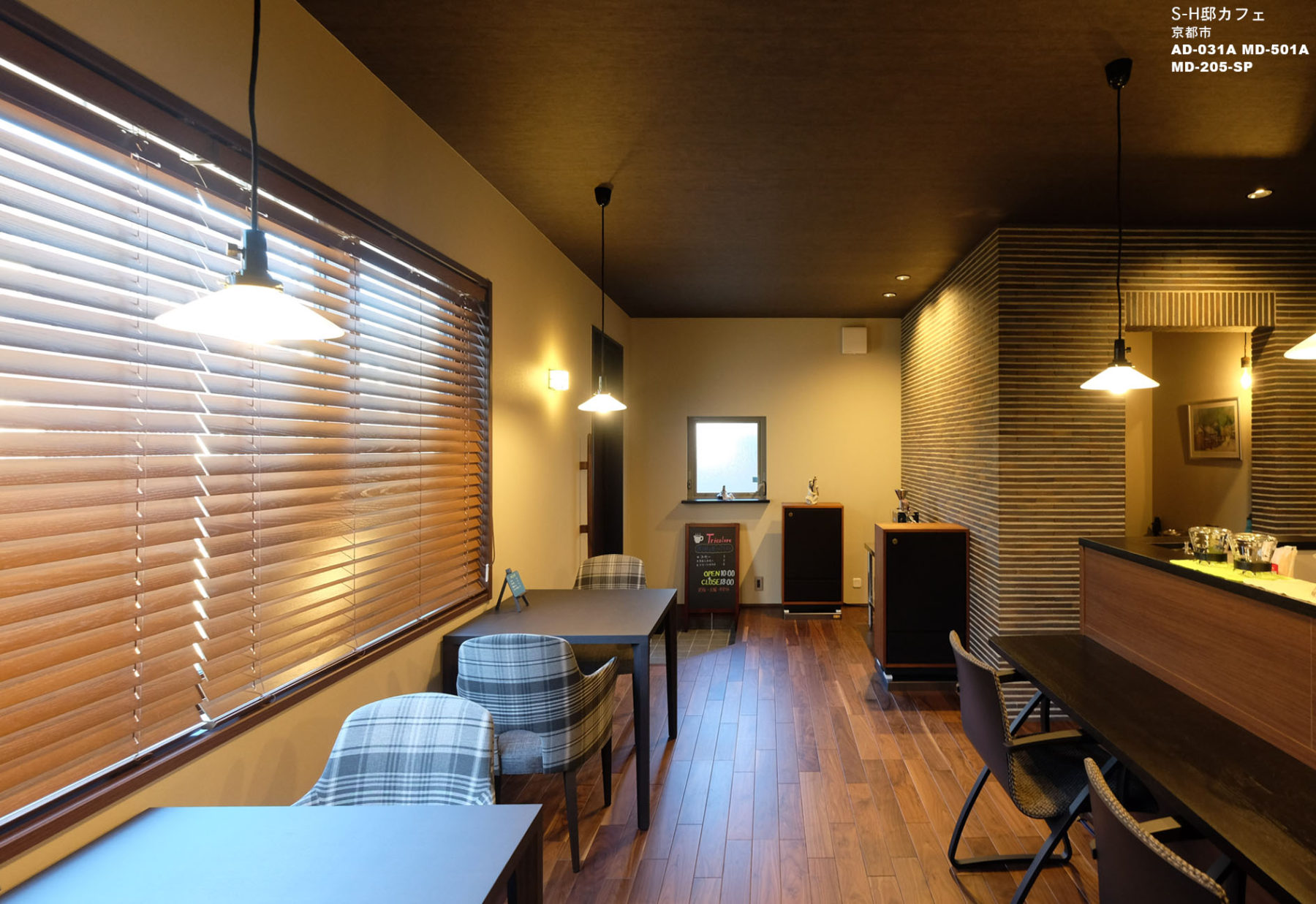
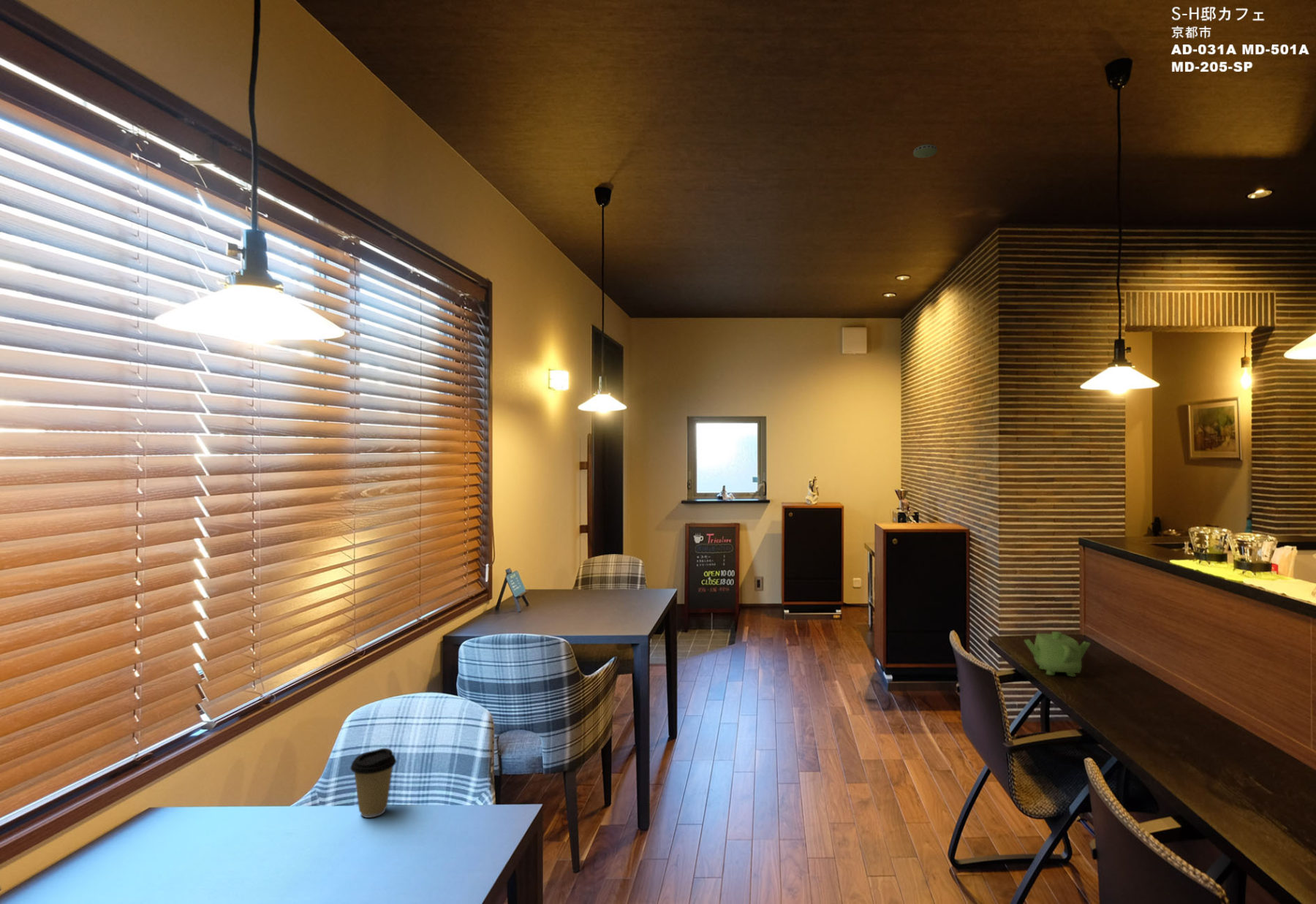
+ teapot [1024,631,1092,677]
+ coffee cup [349,748,397,818]
+ smoke detector [912,143,938,159]
